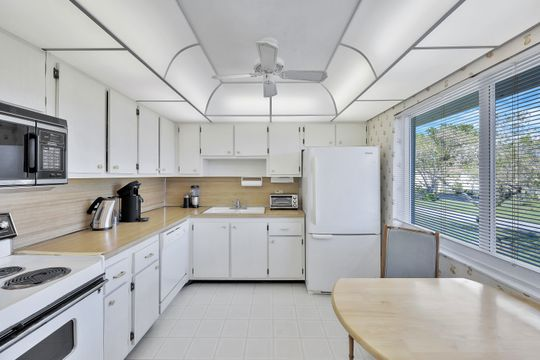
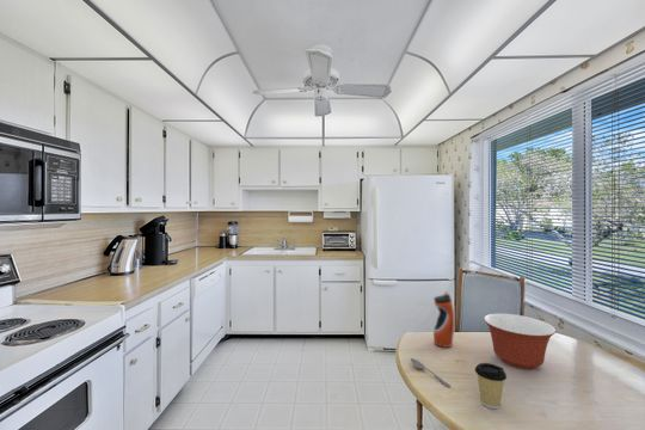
+ spoon [410,357,452,388]
+ water bottle [432,290,455,349]
+ mixing bowl [483,313,557,370]
+ coffee cup [474,362,508,410]
